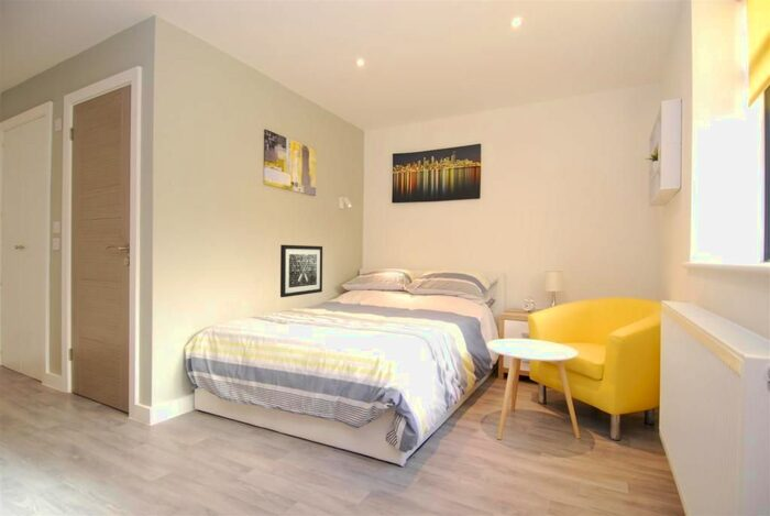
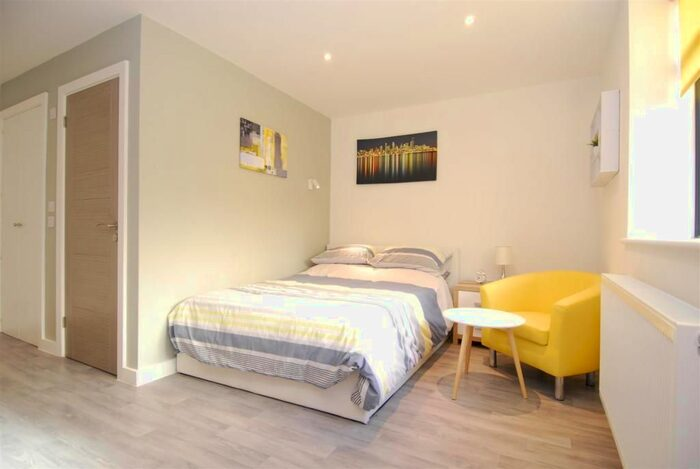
- wall art [279,244,323,298]
